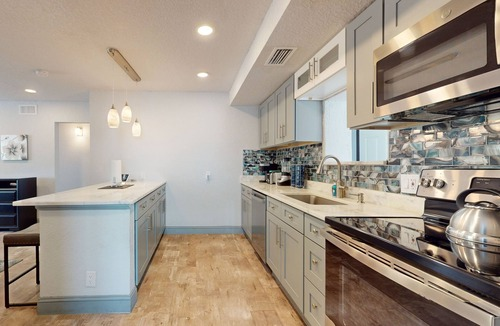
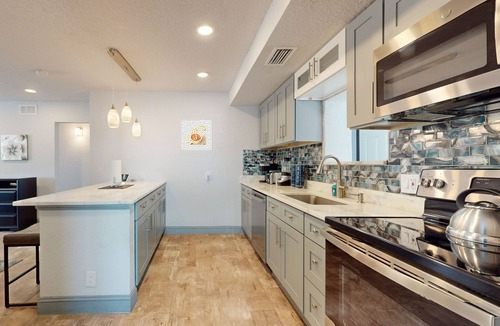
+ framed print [180,119,212,151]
